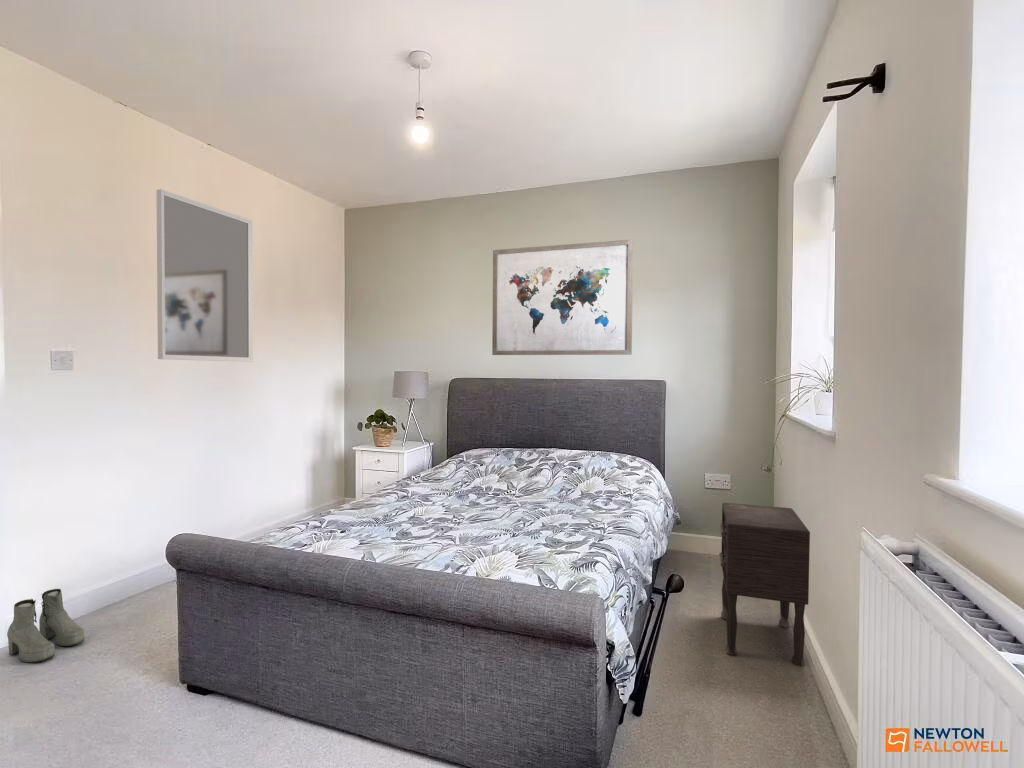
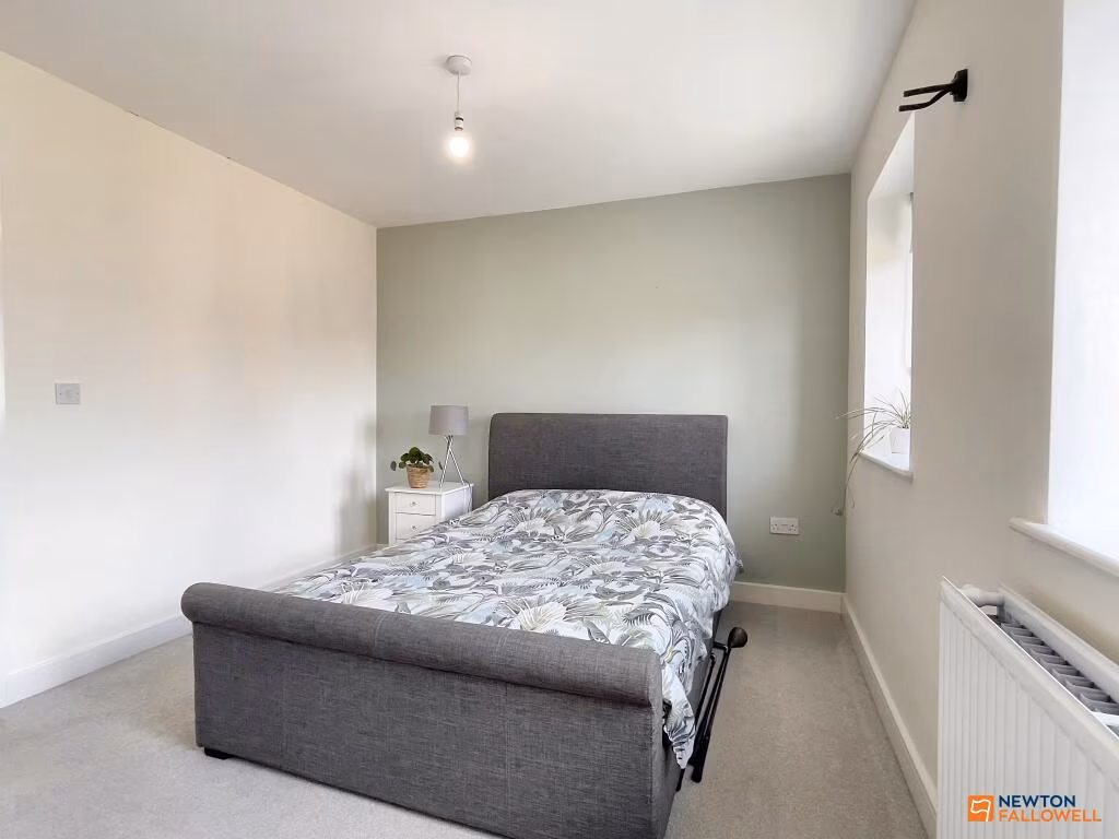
- home mirror [156,188,254,363]
- boots [6,588,86,663]
- wall art [491,238,634,356]
- nightstand [718,502,811,667]
